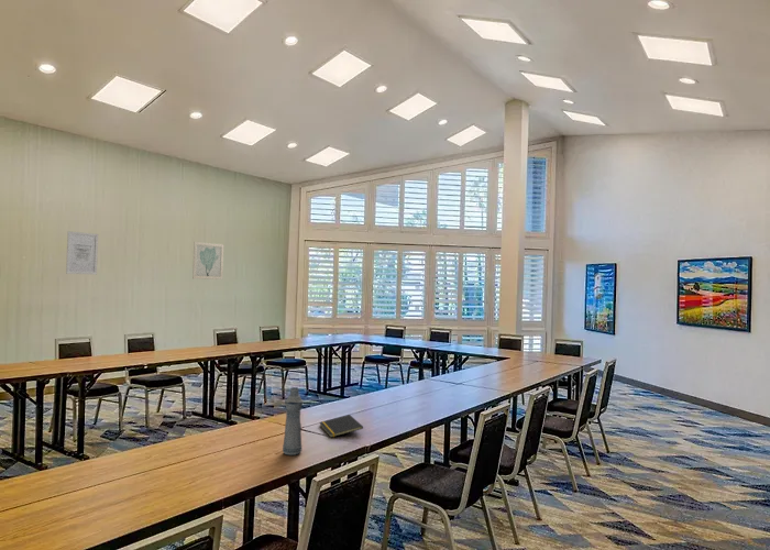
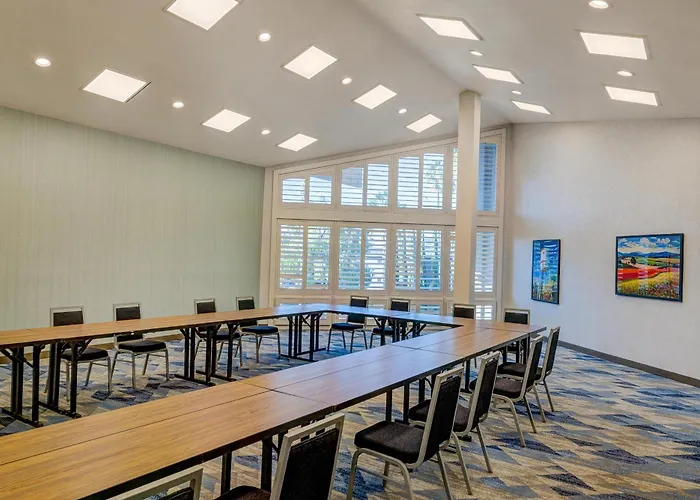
- notepad [319,414,364,439]
- bottle [282,386,305,457]
- wall art [65,230,99,275]
- wall art [191,241,224,280]
